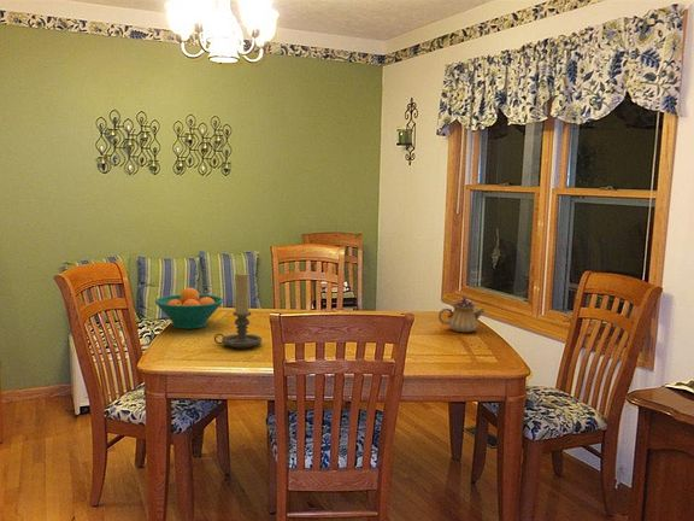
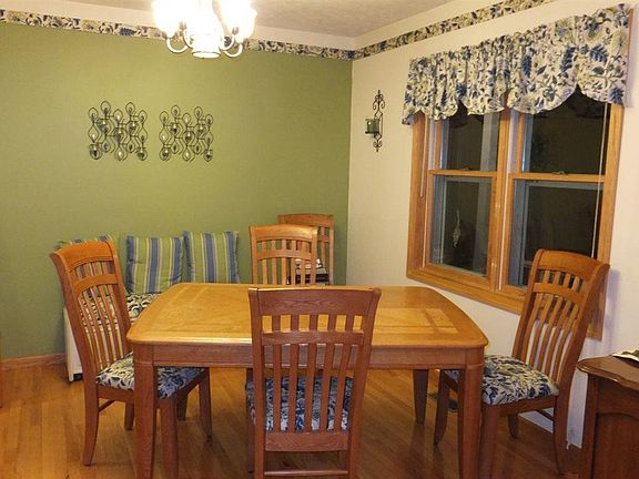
- teapot [437,294,486,333]
- fruit bowl [154,287,224,330]
- candle holder [213,271,263,350]
